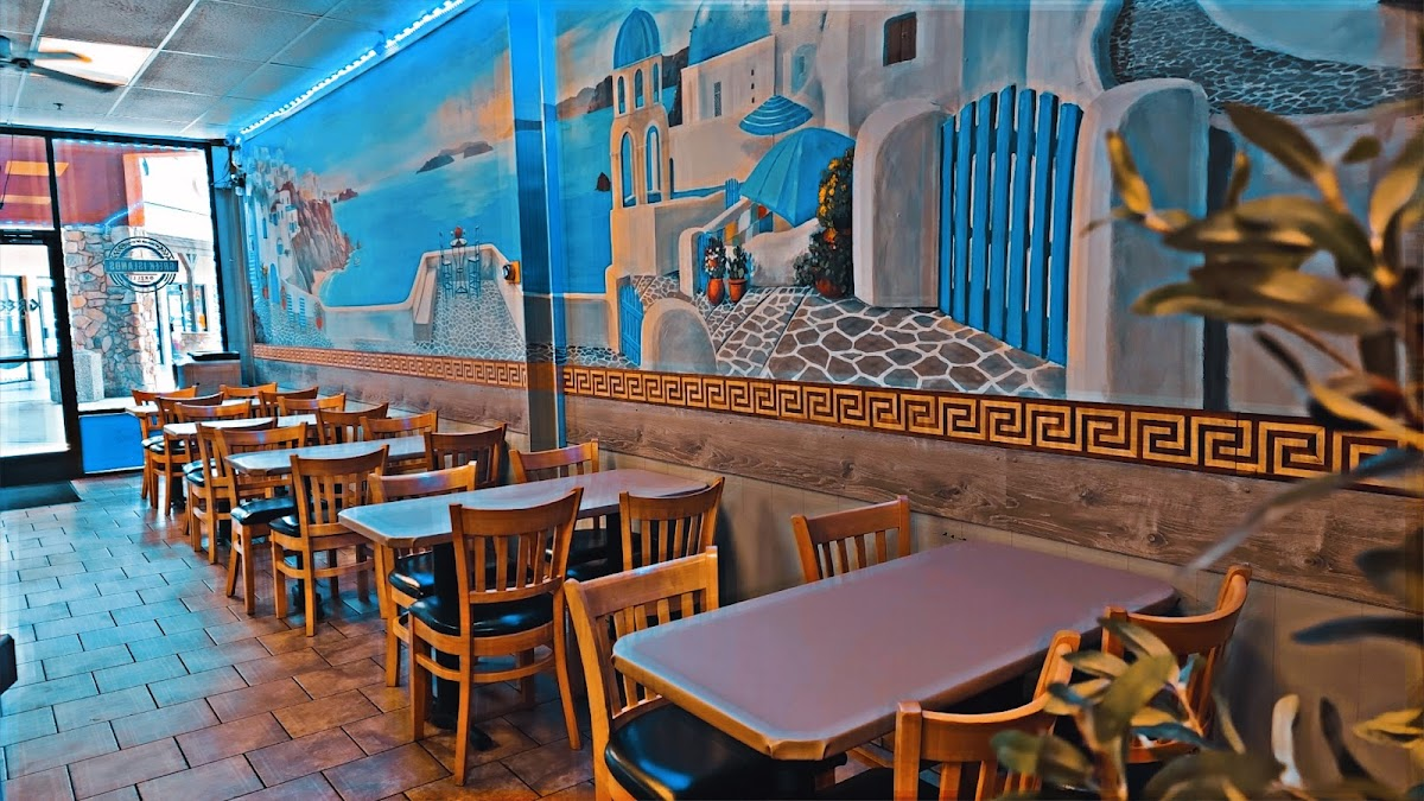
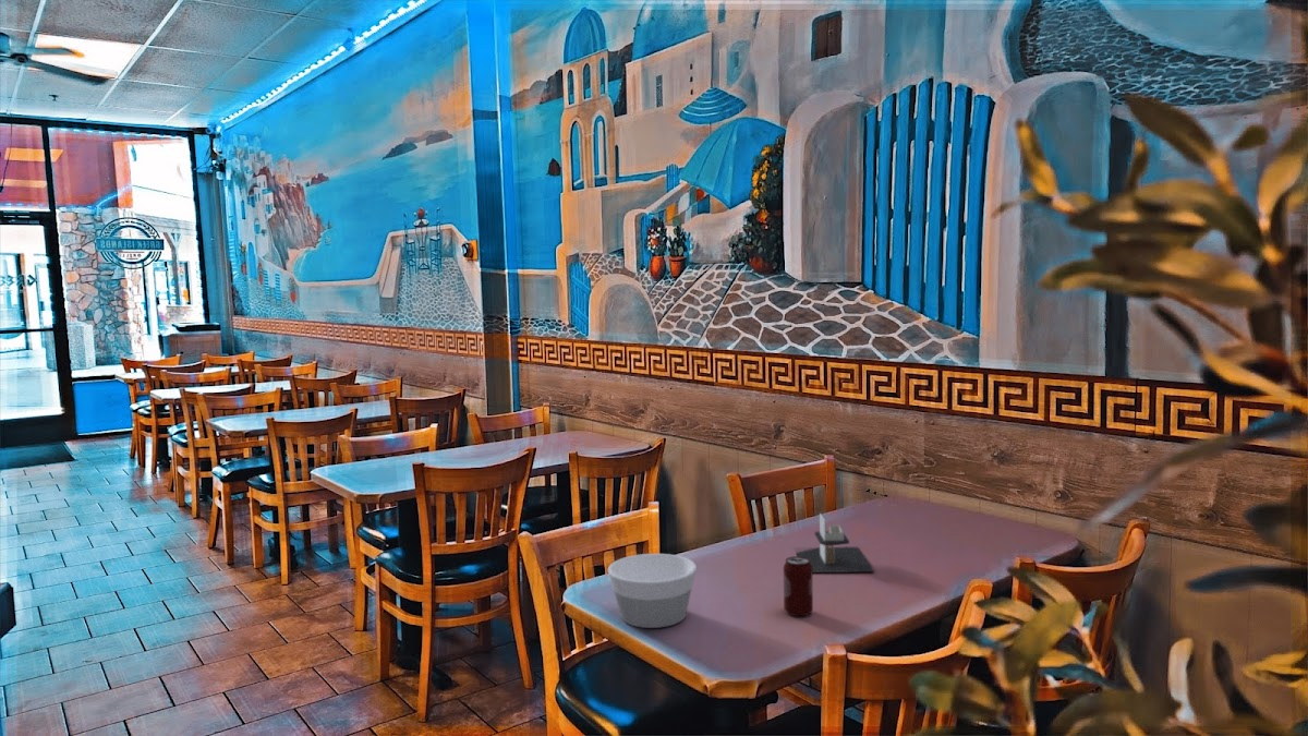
+ beverage can [783,555,814,617]
+ napkin holder [795,512,875,574]
+ bowl [607,553,698,629]
